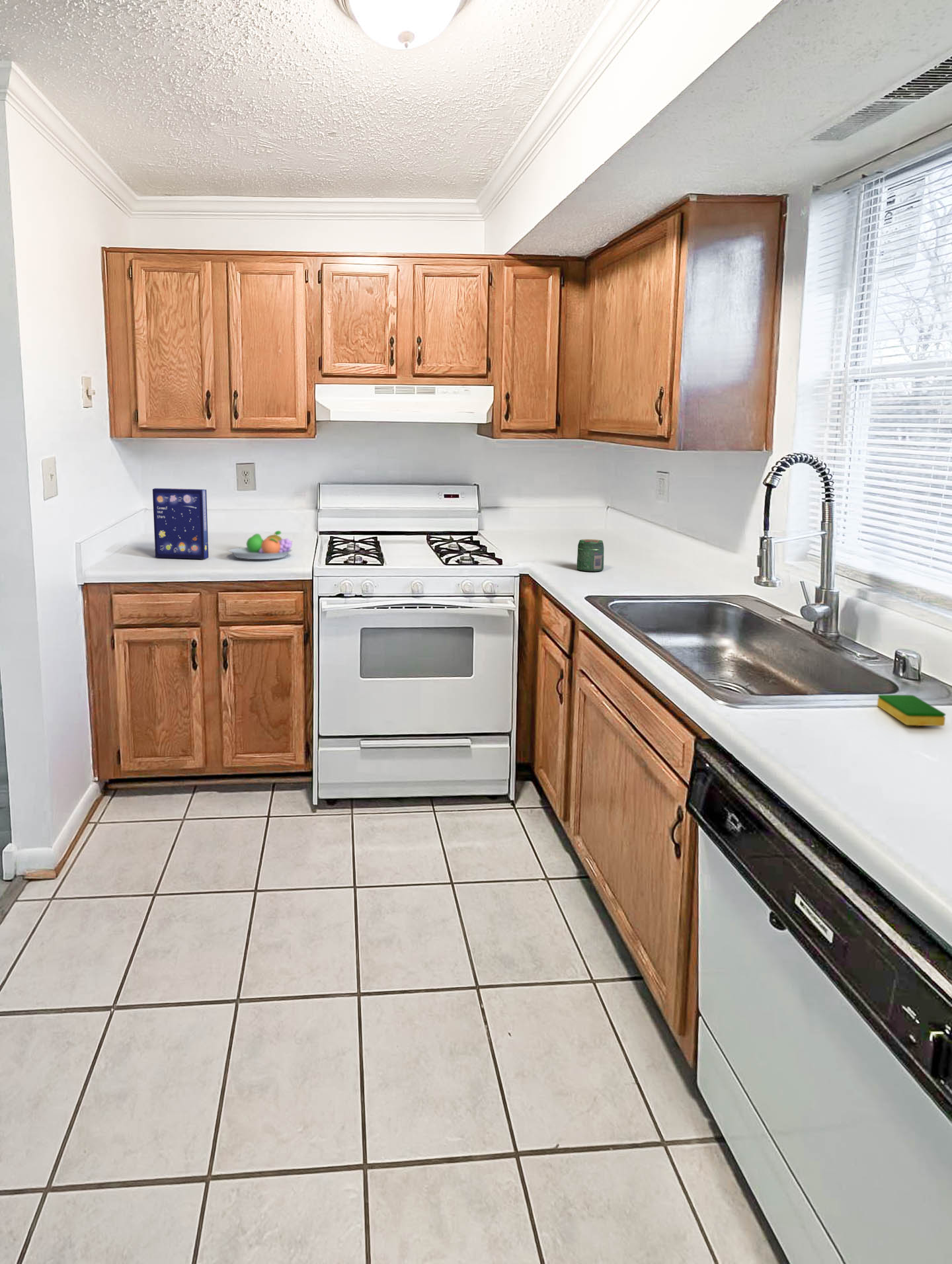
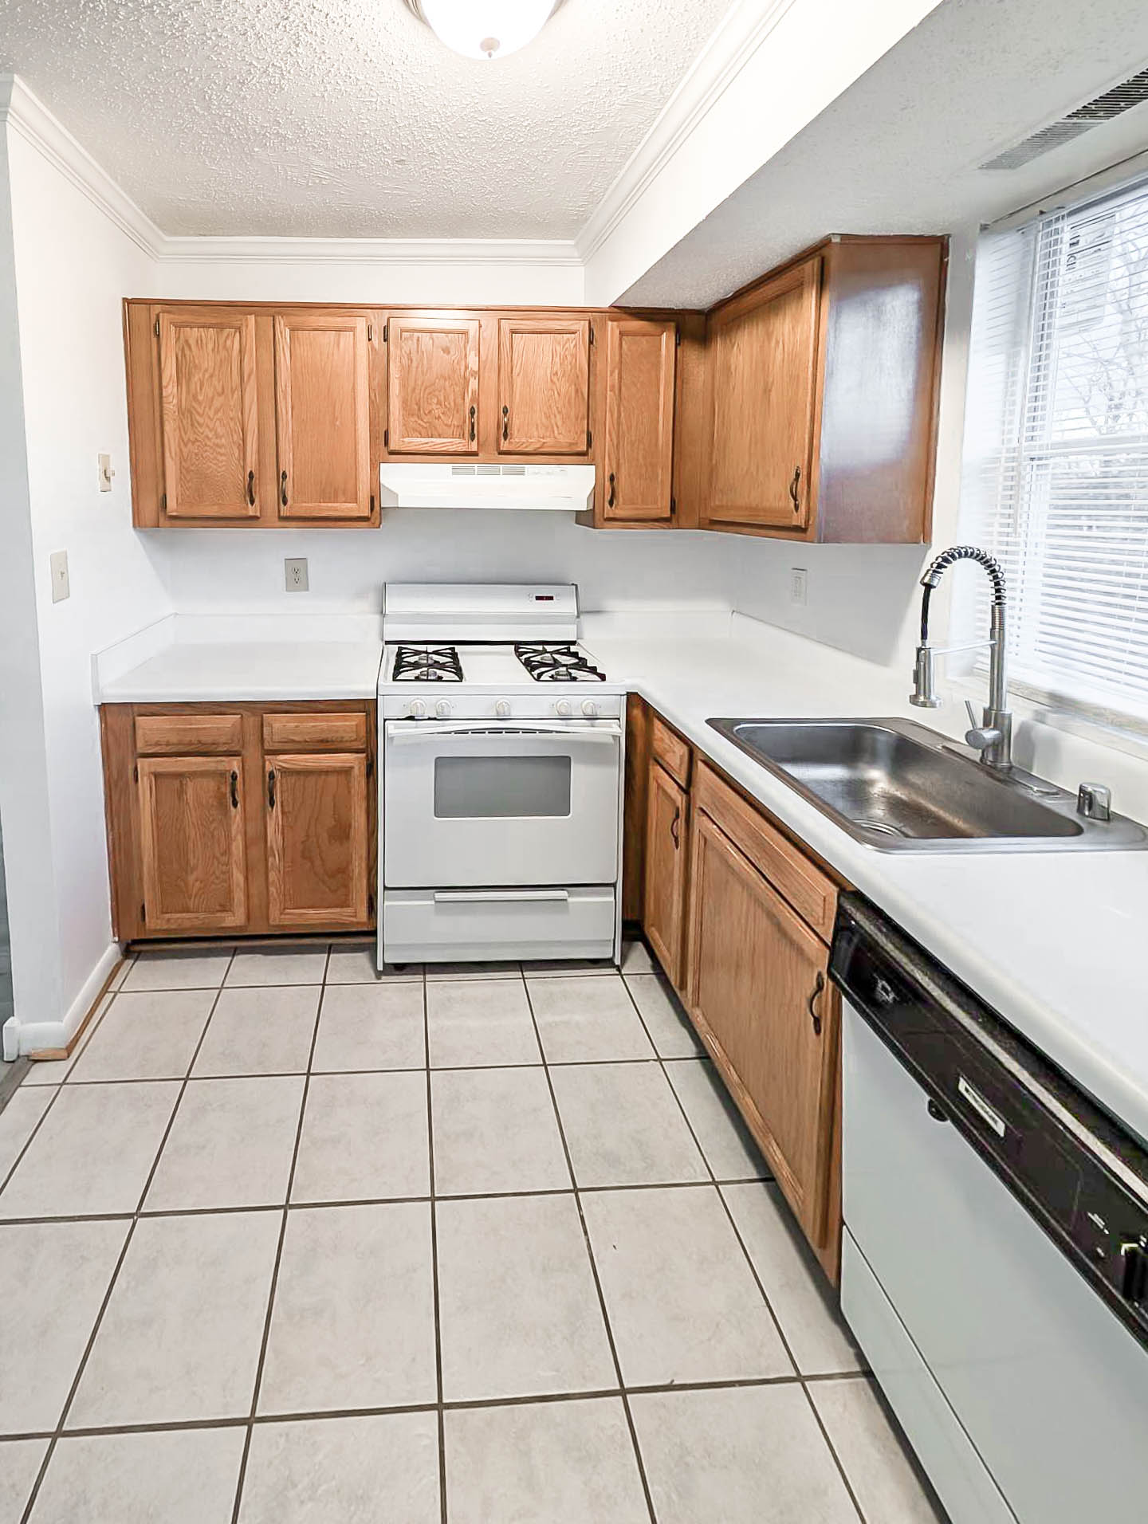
- cereal box [152,488,209,559]
- dish sponge [877,694,946,727]
- jar [576,539,604,572]
- fruit bowl [228,530,293,560]
